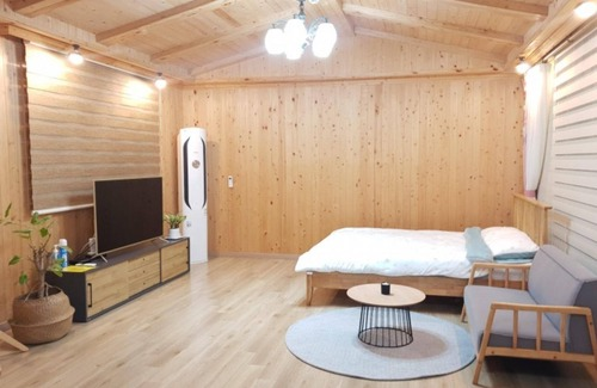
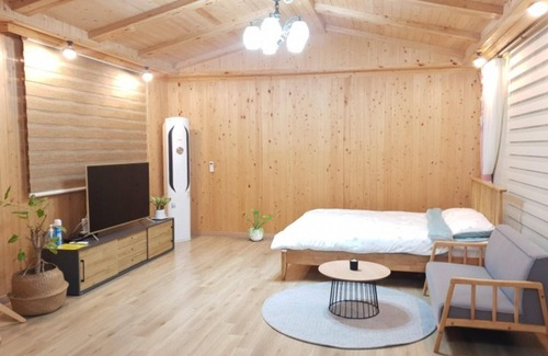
+ potted plant [244,205,278,242]
